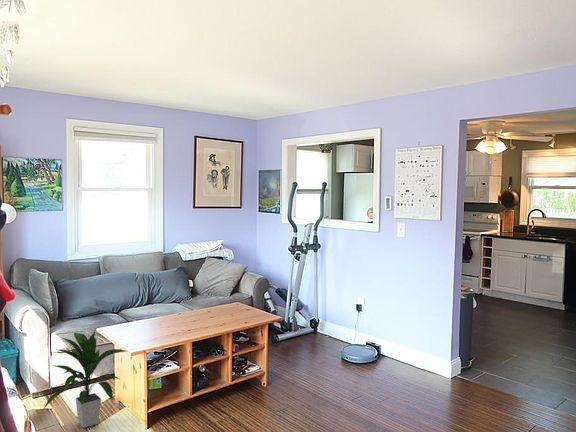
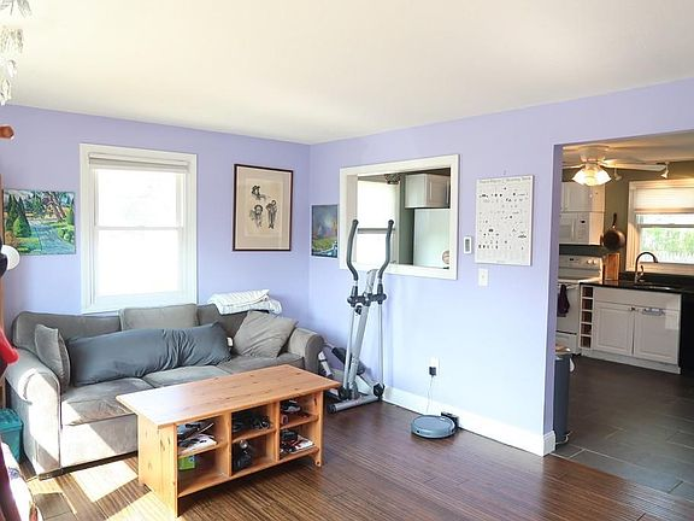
- indoor plant [41,331,127,429]
